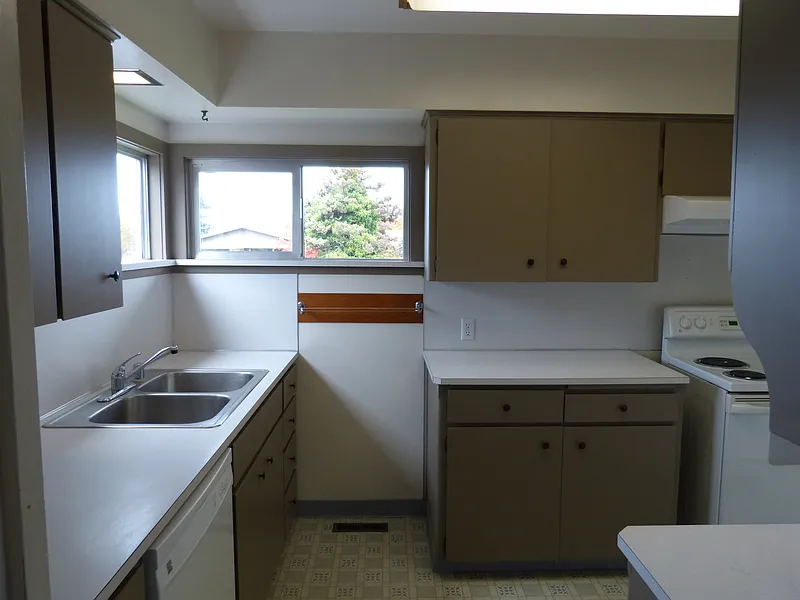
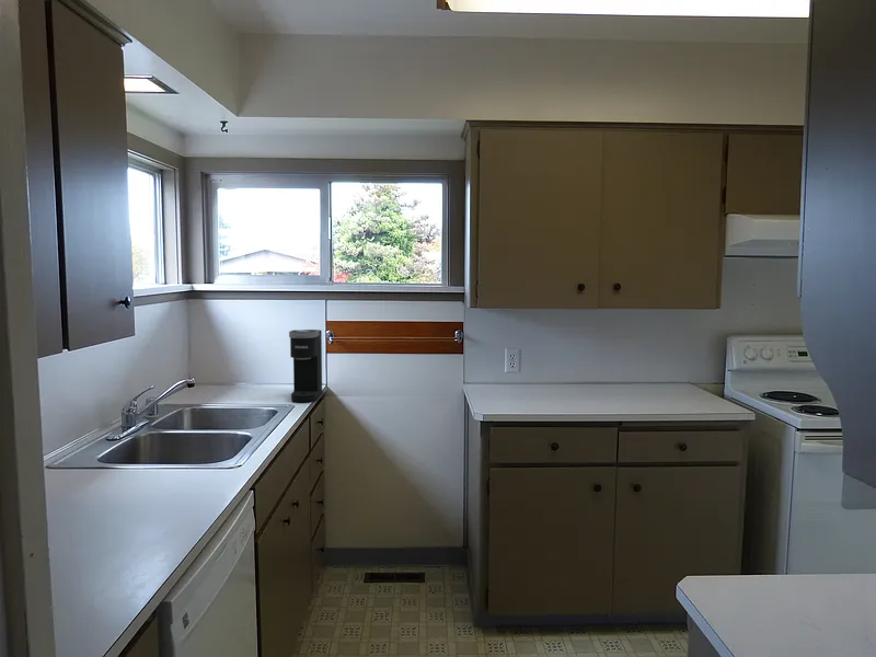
+ coffee maker [288,328,323,403]
